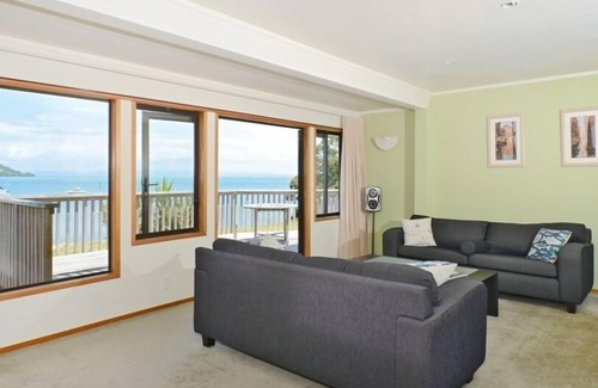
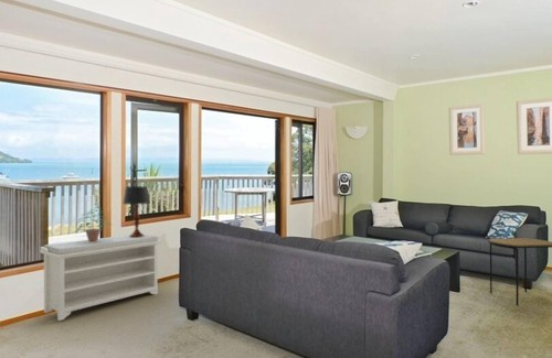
+ potted plant [74,205,113,242]
+ side table [487,237,552,307]
+ bench [39,232,162,322]
+ table lamp [123,185,151,238]
